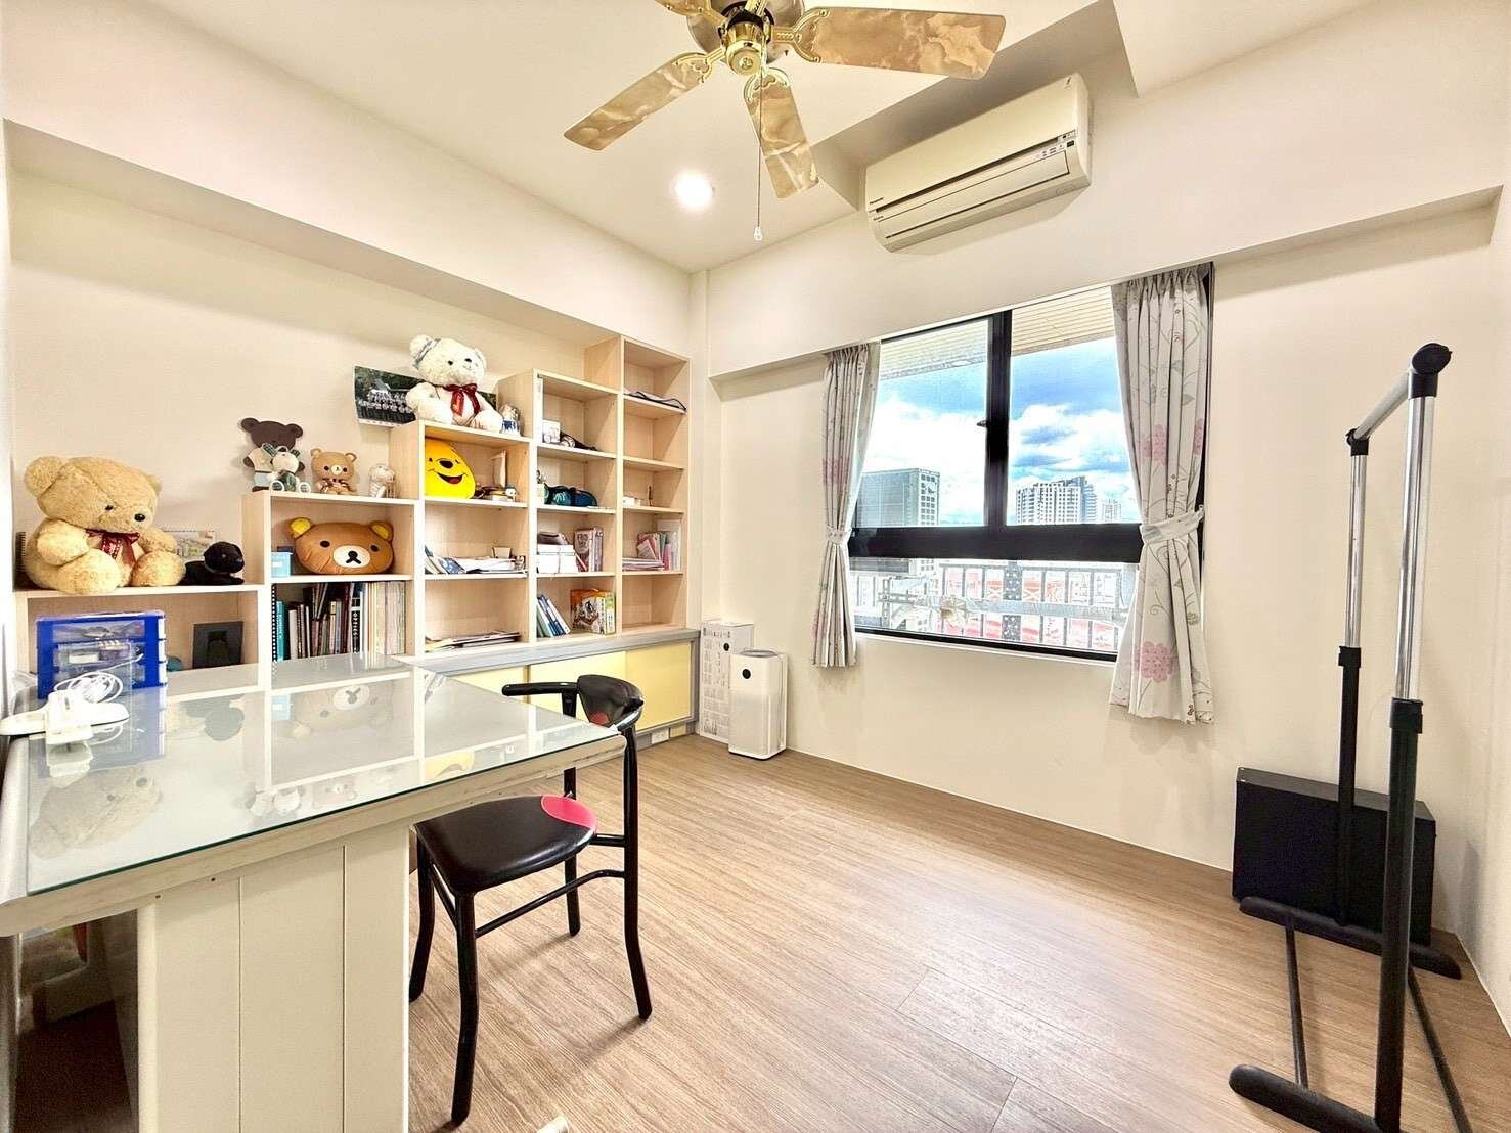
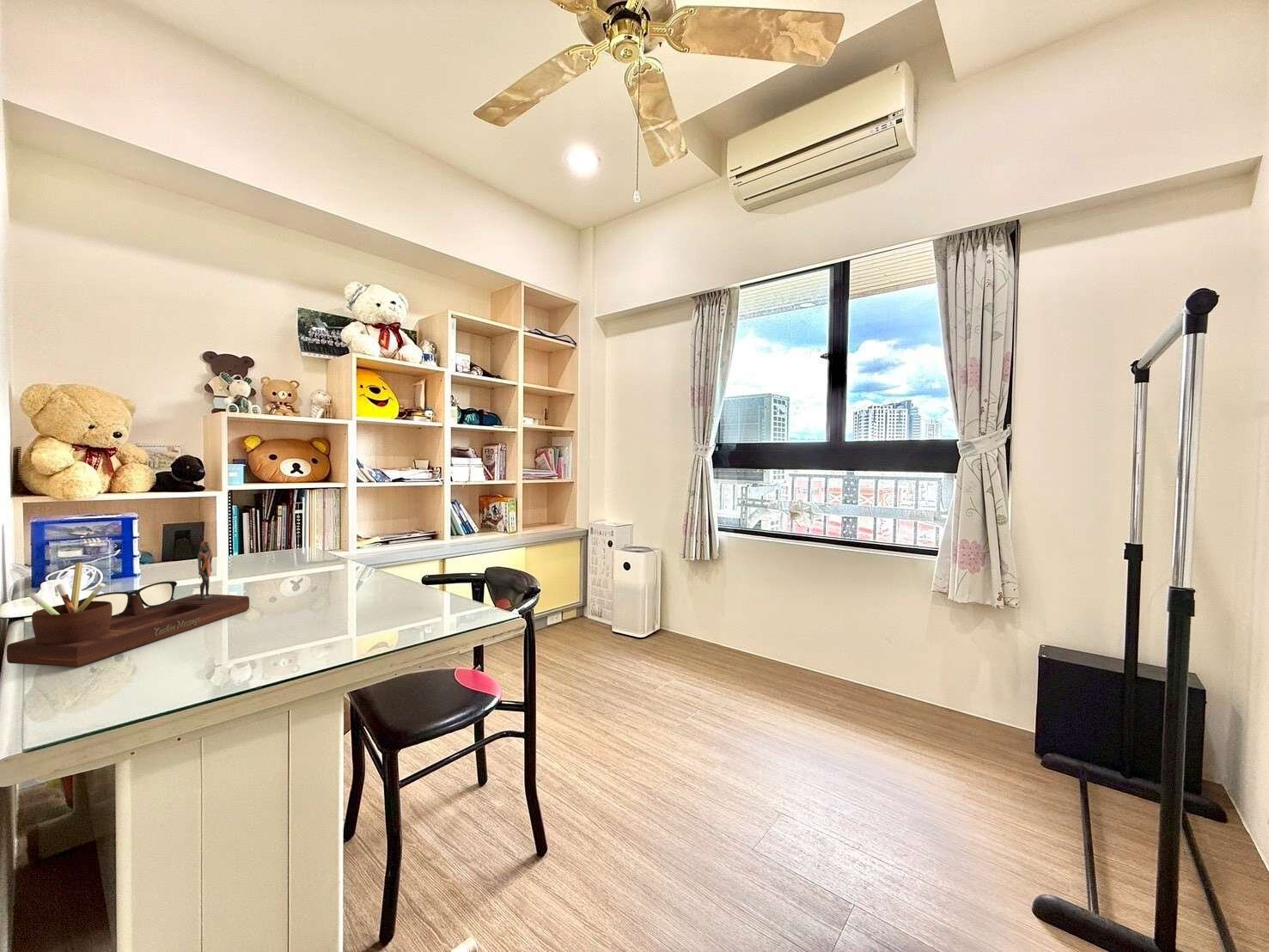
+ desk organizer [6,540,250,668]
